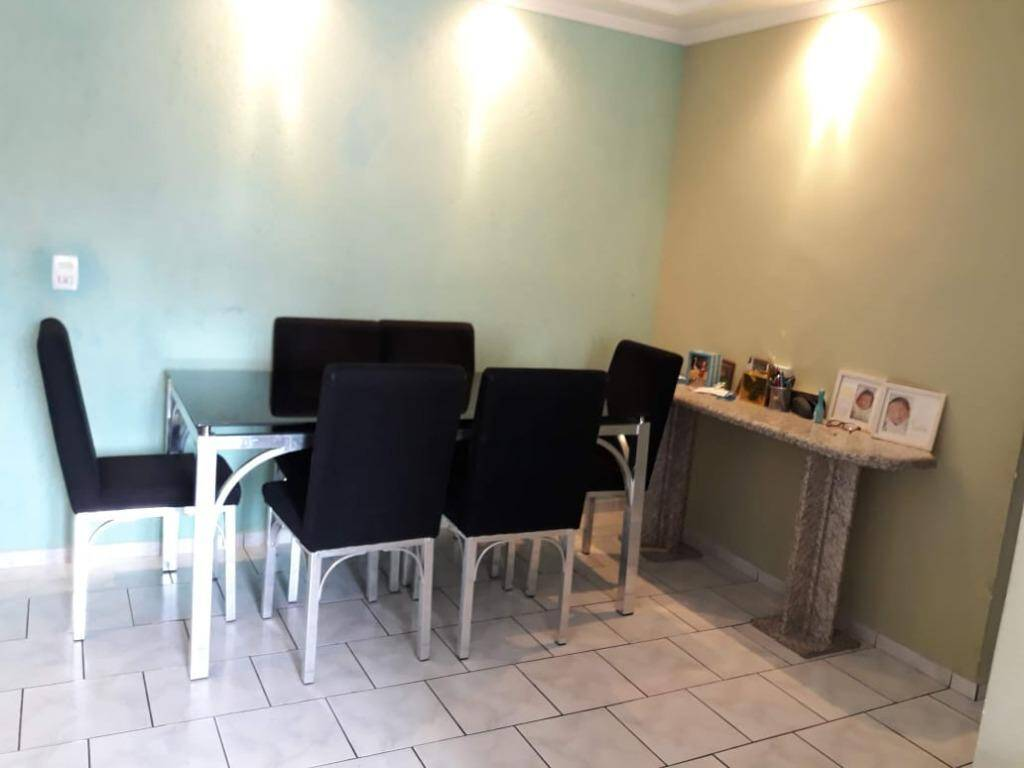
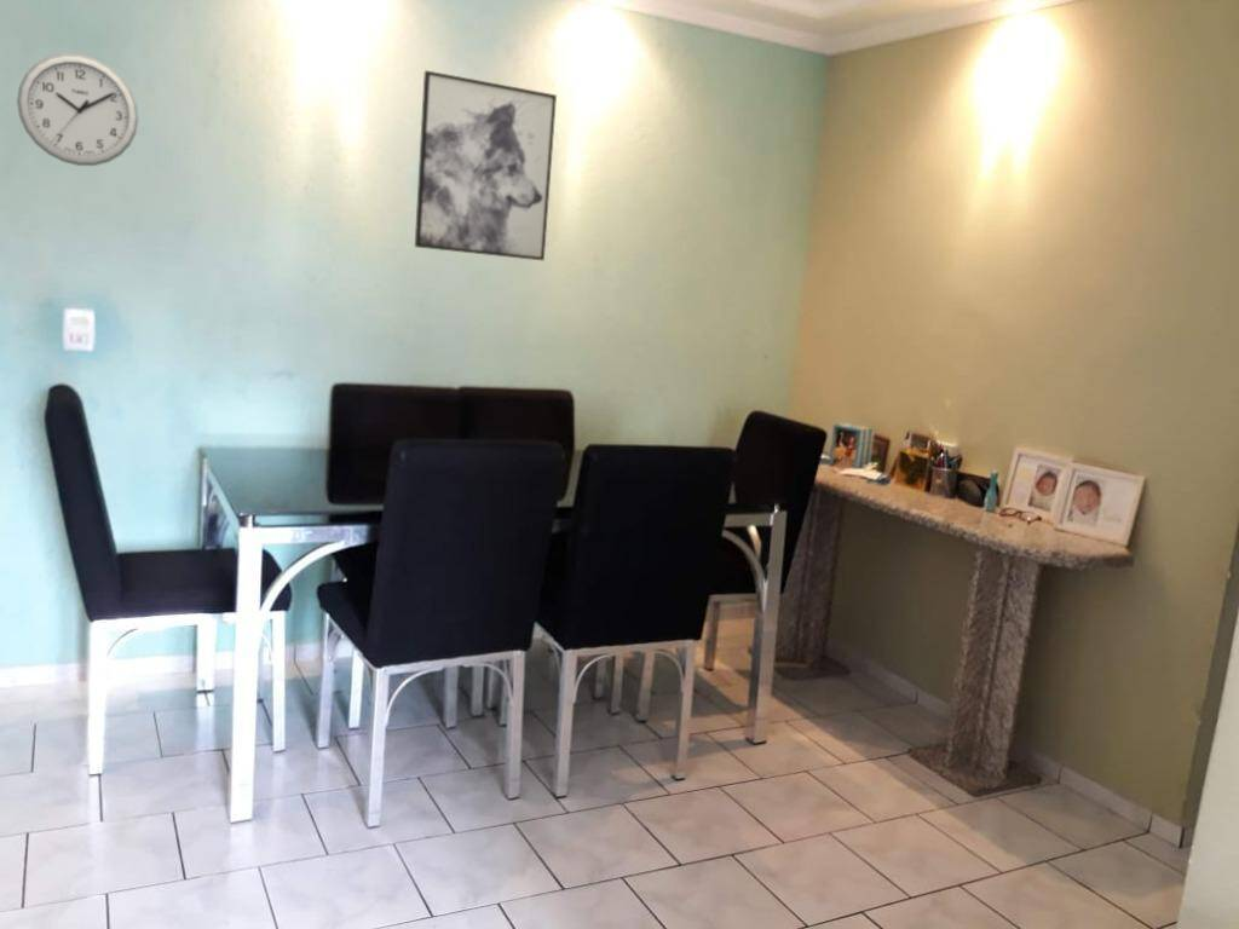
+ wall clock [16,52,139,167]
+ wall art [414,69,558,261]
